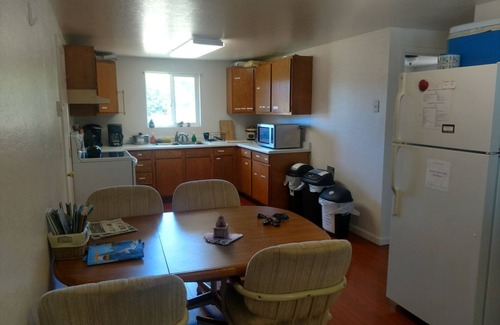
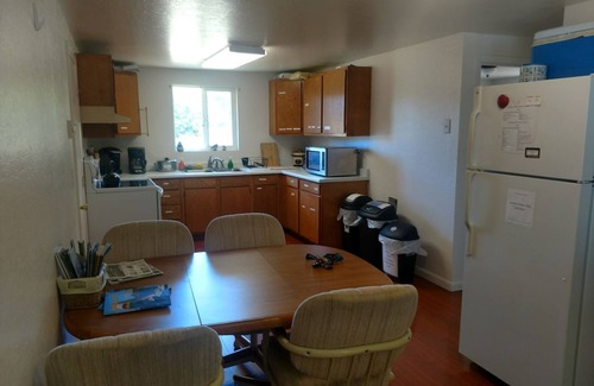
- teapot [203,214,244,246]
